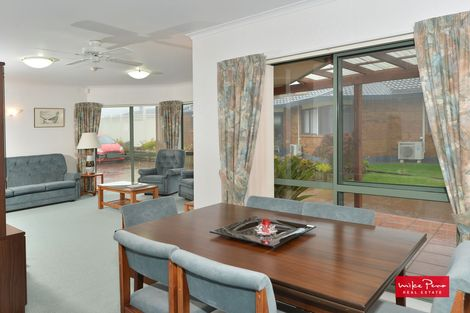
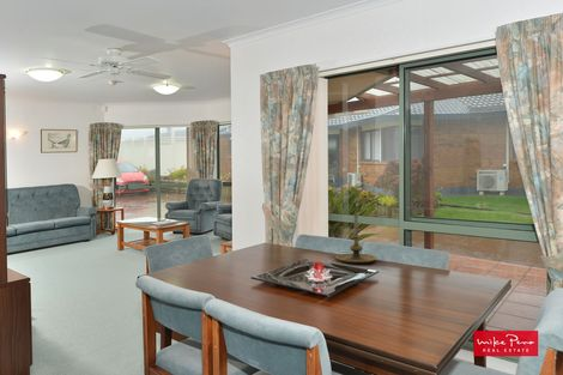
+ candle holder [334,213,379,264]
